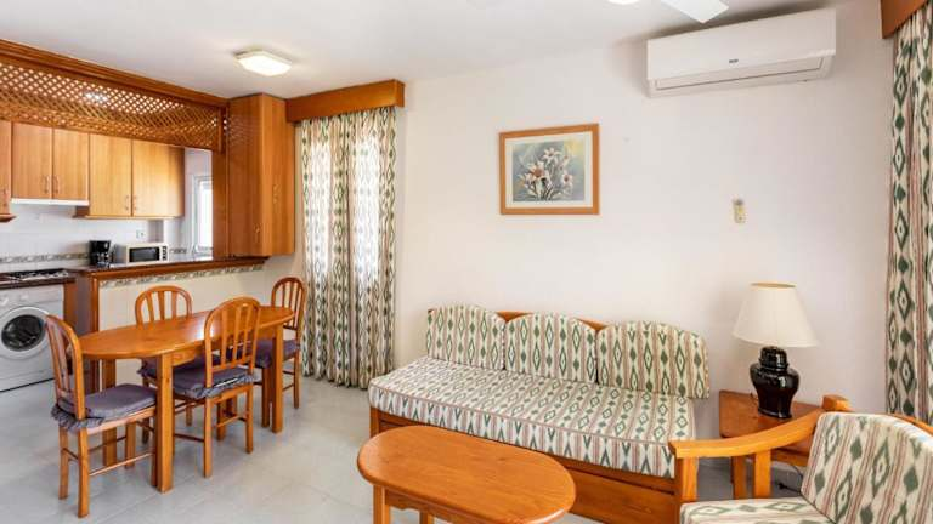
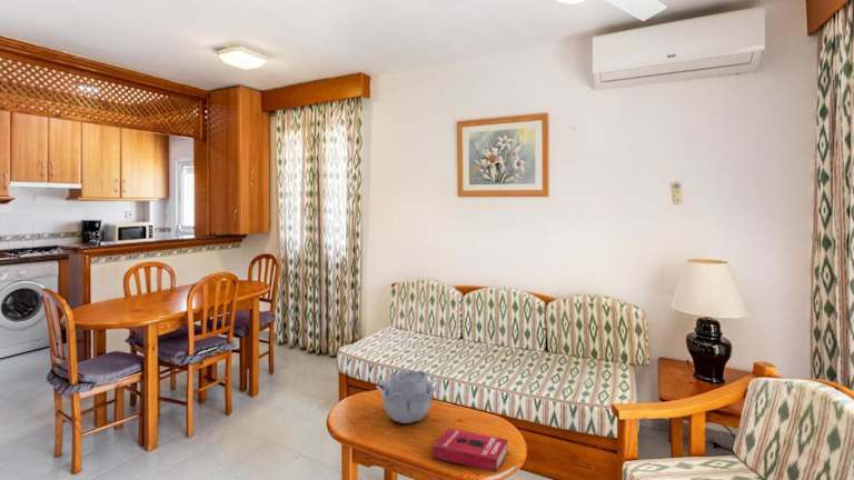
+ decorative bowl [375,369,439,424]
+ book [431,427,509,473]
